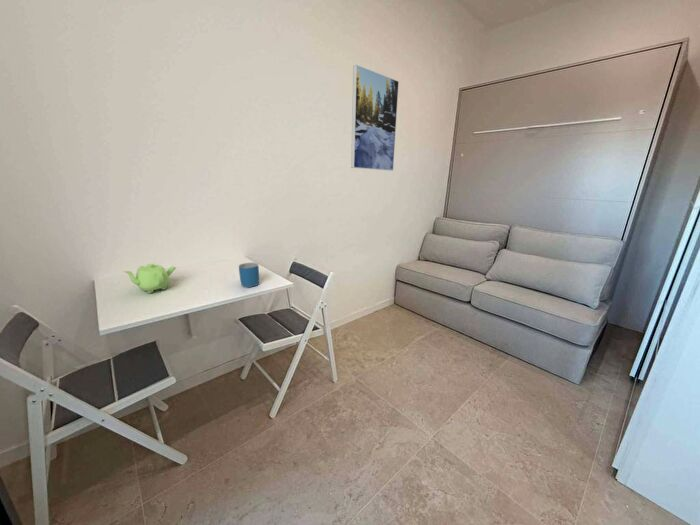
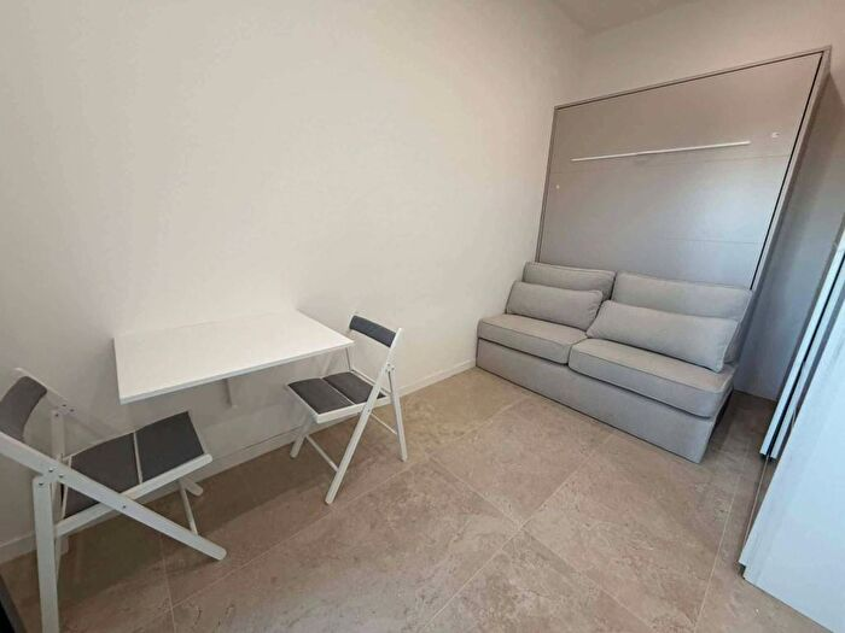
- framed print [350,64,400,172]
- teapot [122,263,177,294]
- mug [238,262,260,288]
